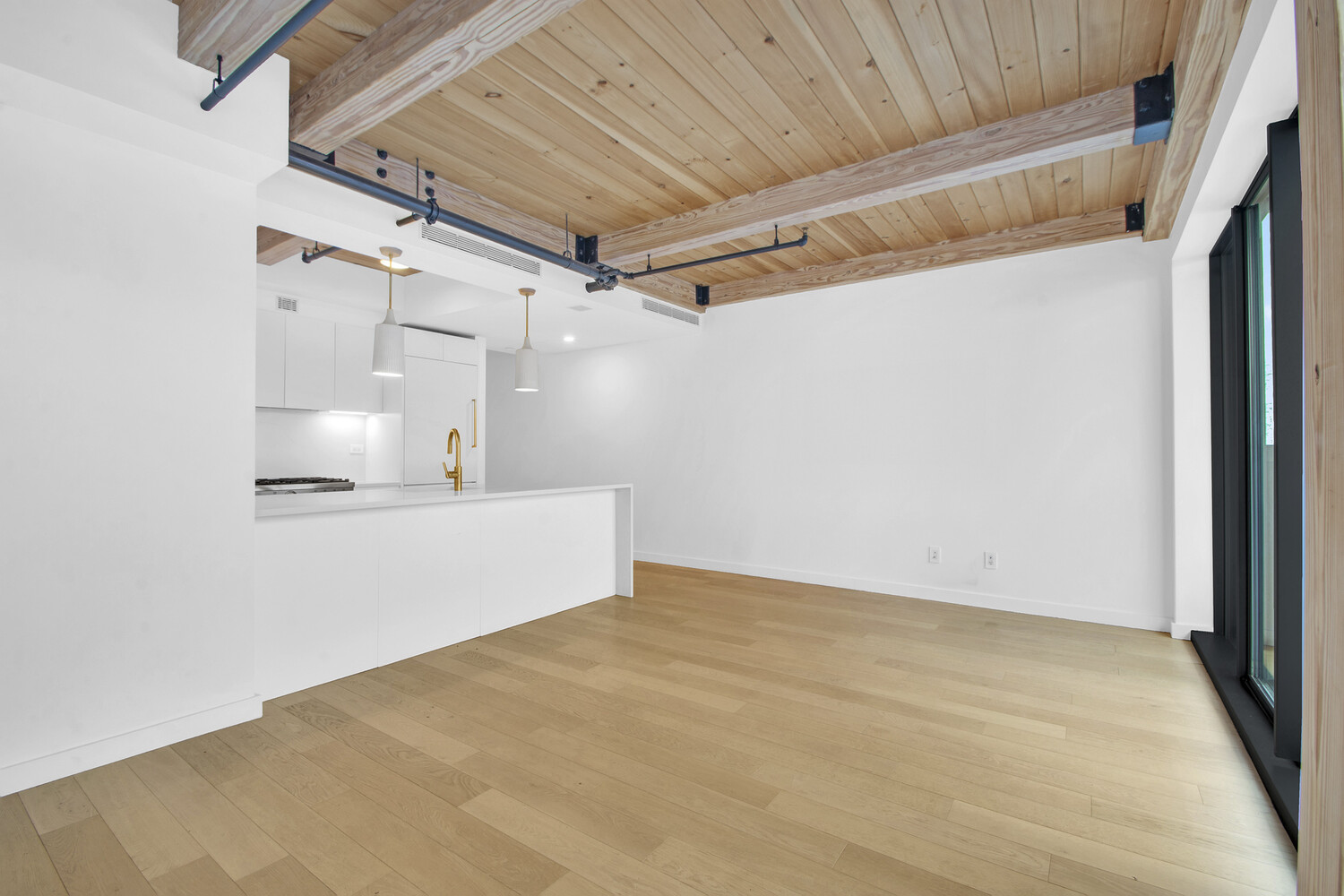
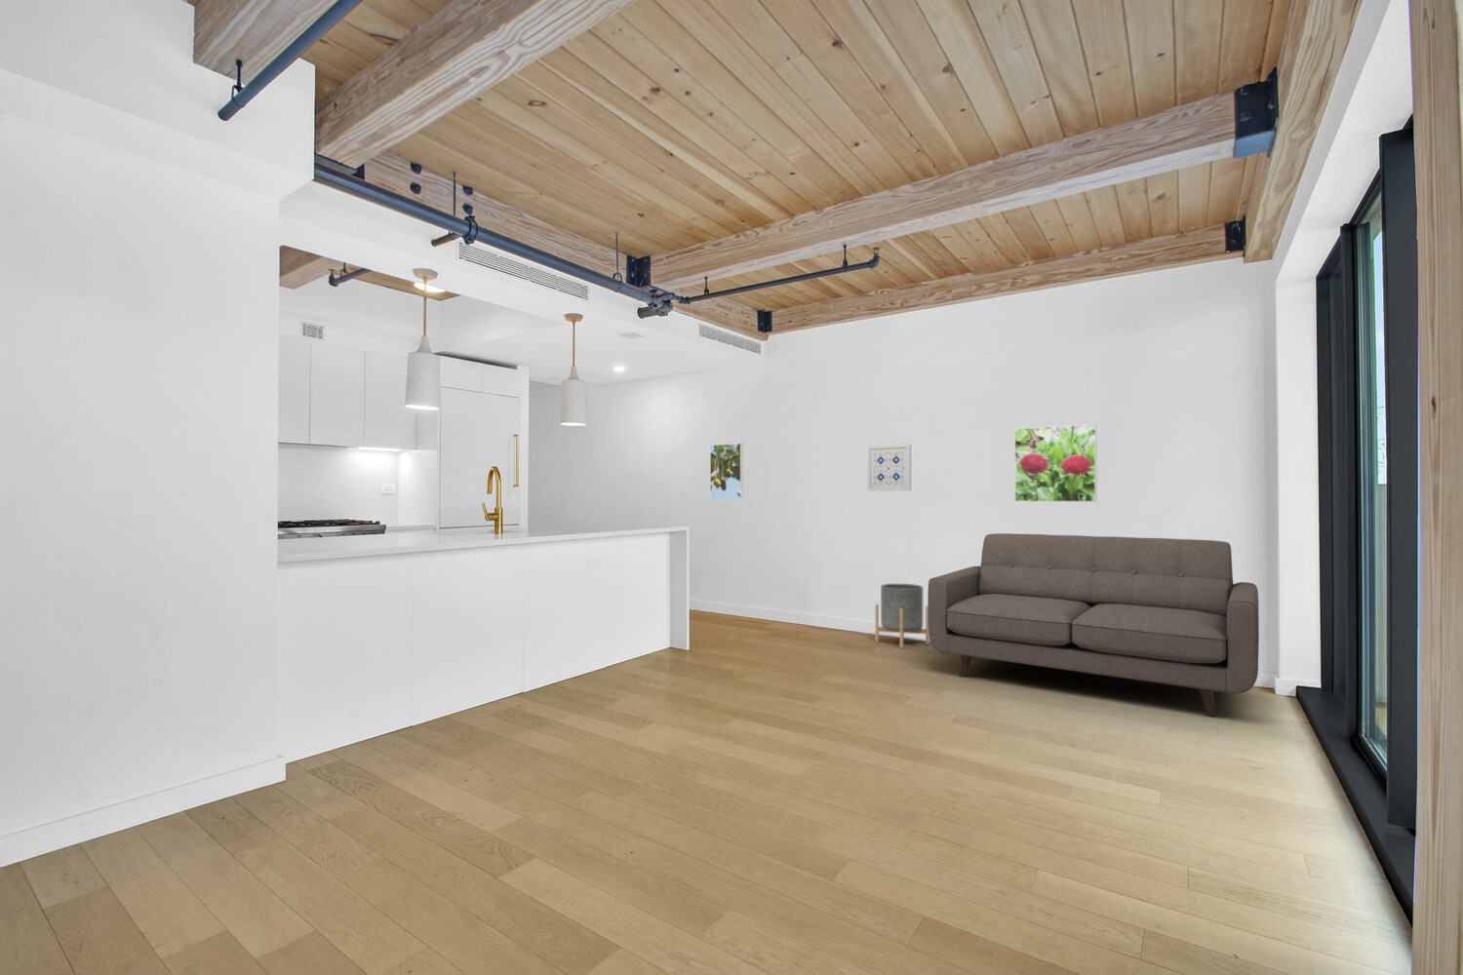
+ wall art [866,444,912,492]
+ planter [874,583,931,650]
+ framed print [709,443,745,502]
+ sofa [926,532,1261,717]
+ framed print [1013,423,1097,503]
